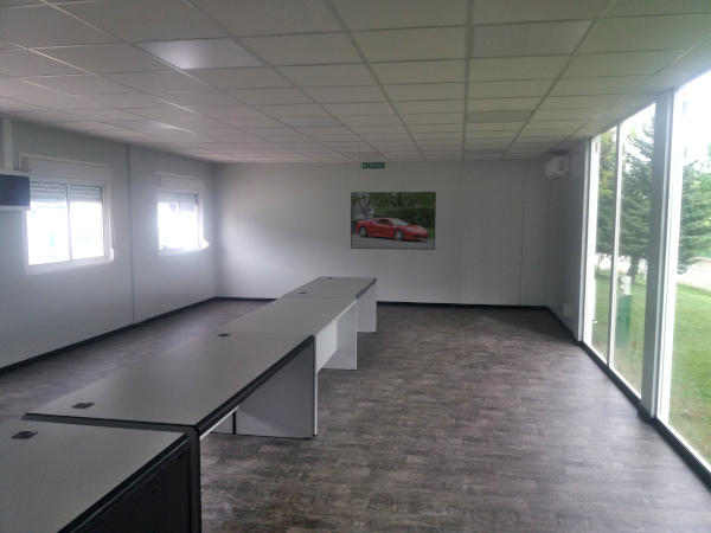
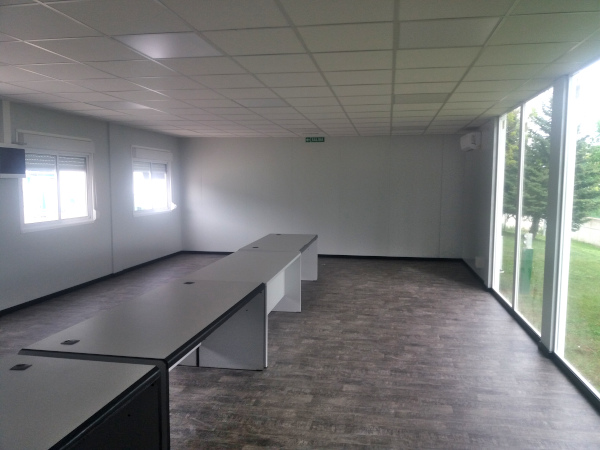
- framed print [350,191,437,251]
